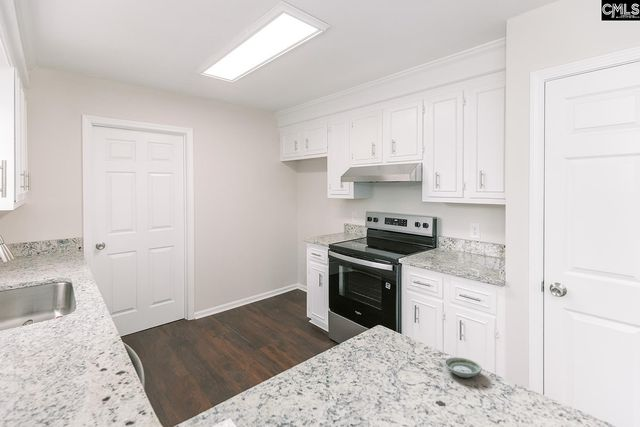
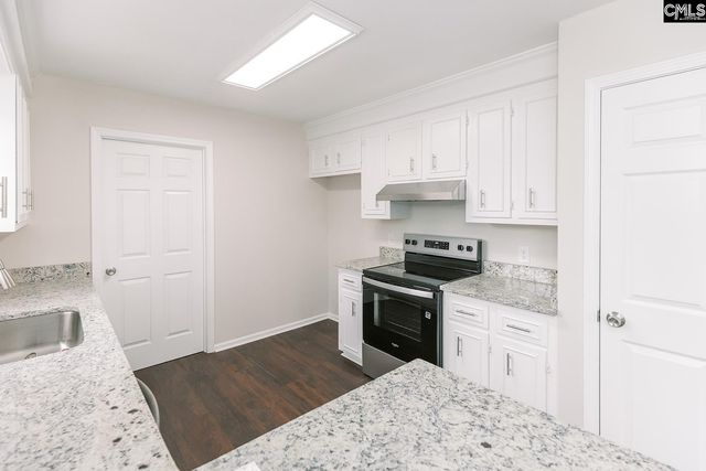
- saucer [443,356,483,378]
